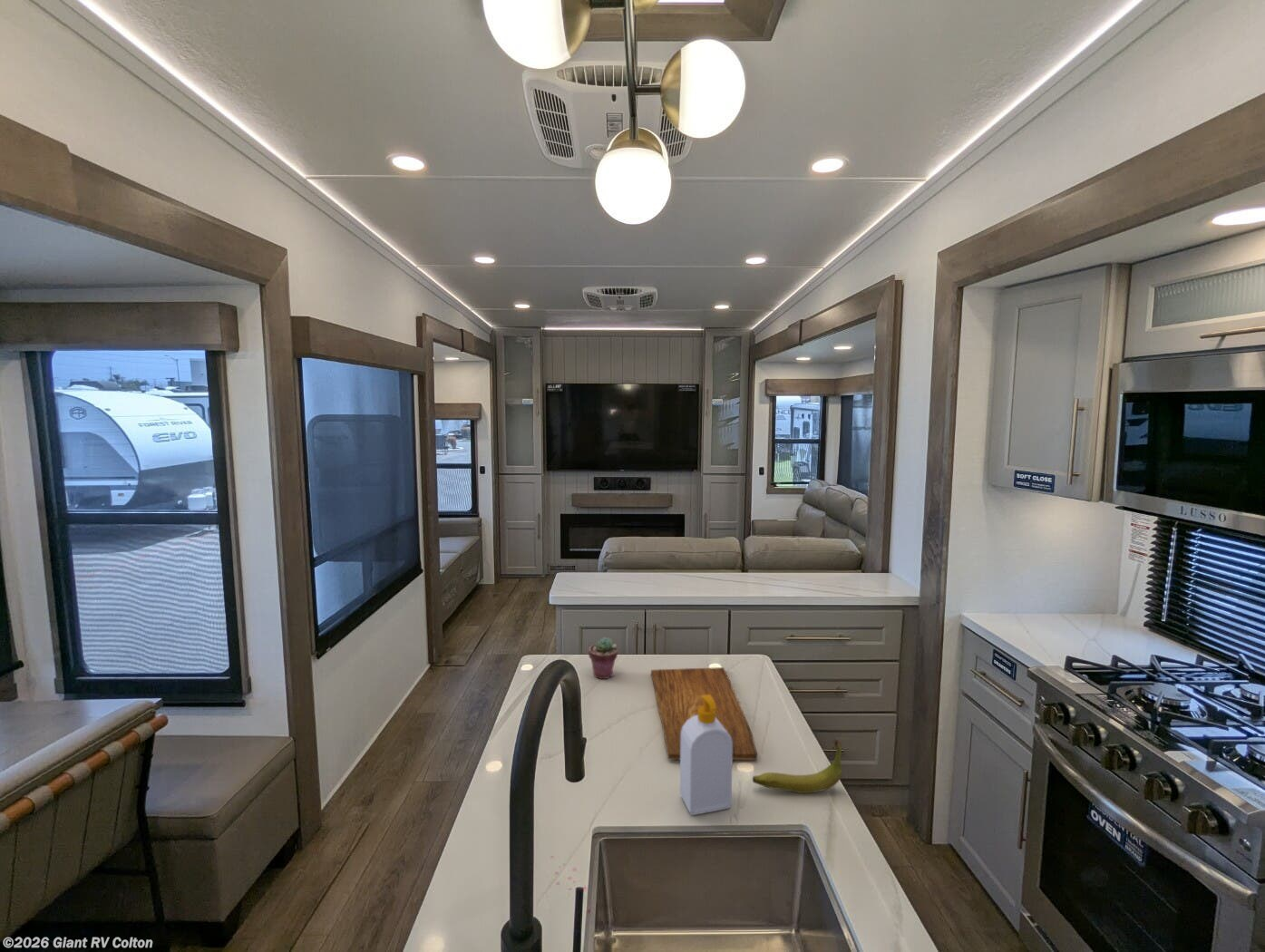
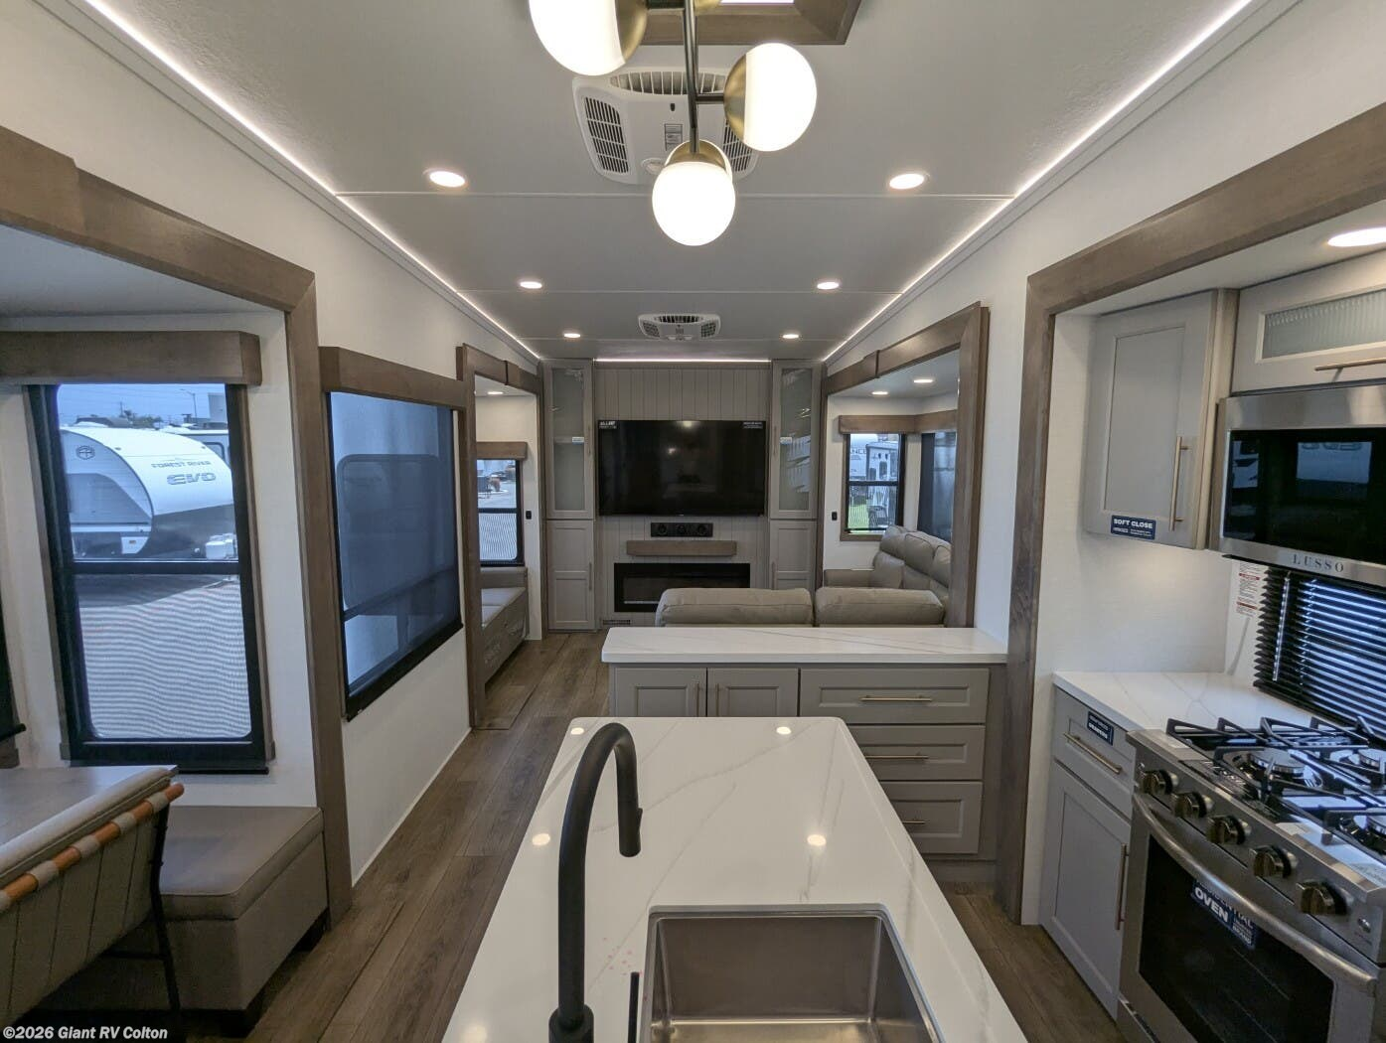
- cutting board [650,666,758,761]
- potted succulent [588,636,618,680]
- soap bottle [679,695,734,816]
- banana [752,737,843,794]
